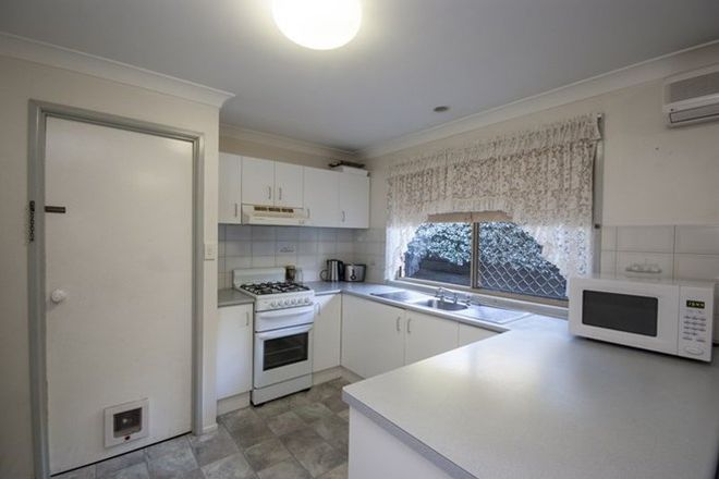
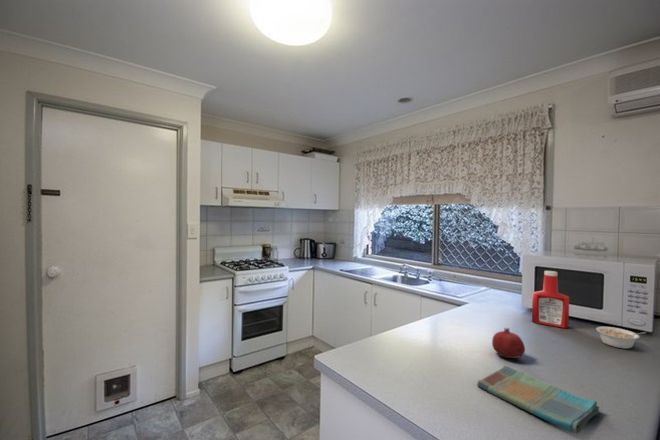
+ fruit [491,327,526,359]
+ legume [595,326,647,350]
+ dish towel [476,365,601,434]
+ soap bottle [531,270,570,329]
